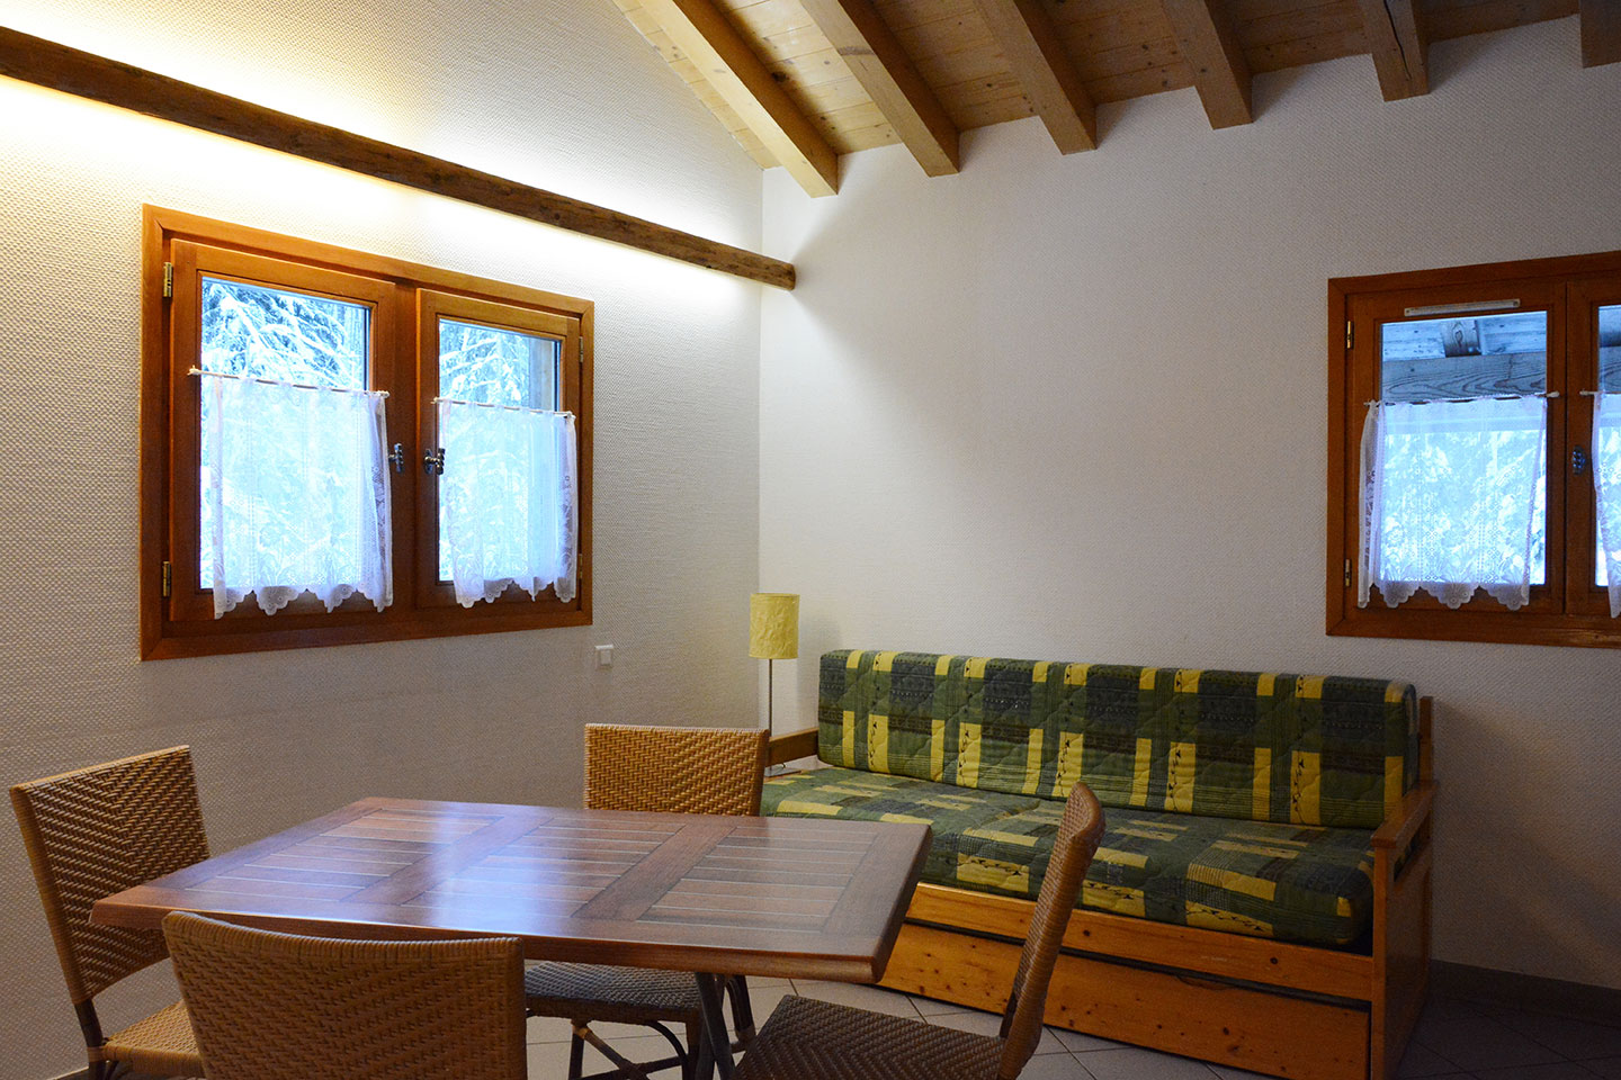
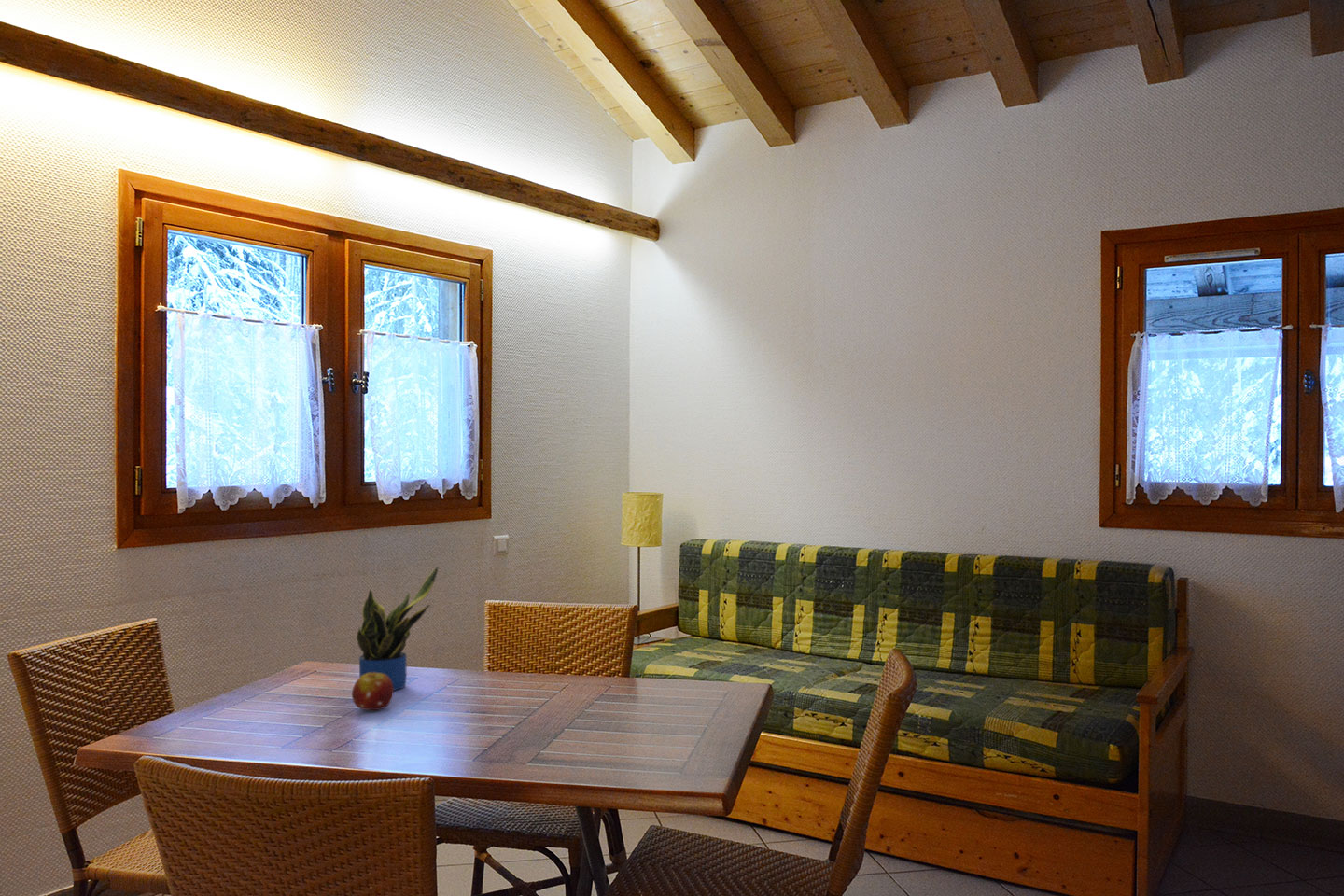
+ potted plant [356,566,440,692]
+ fruit [351,673,395,711]
